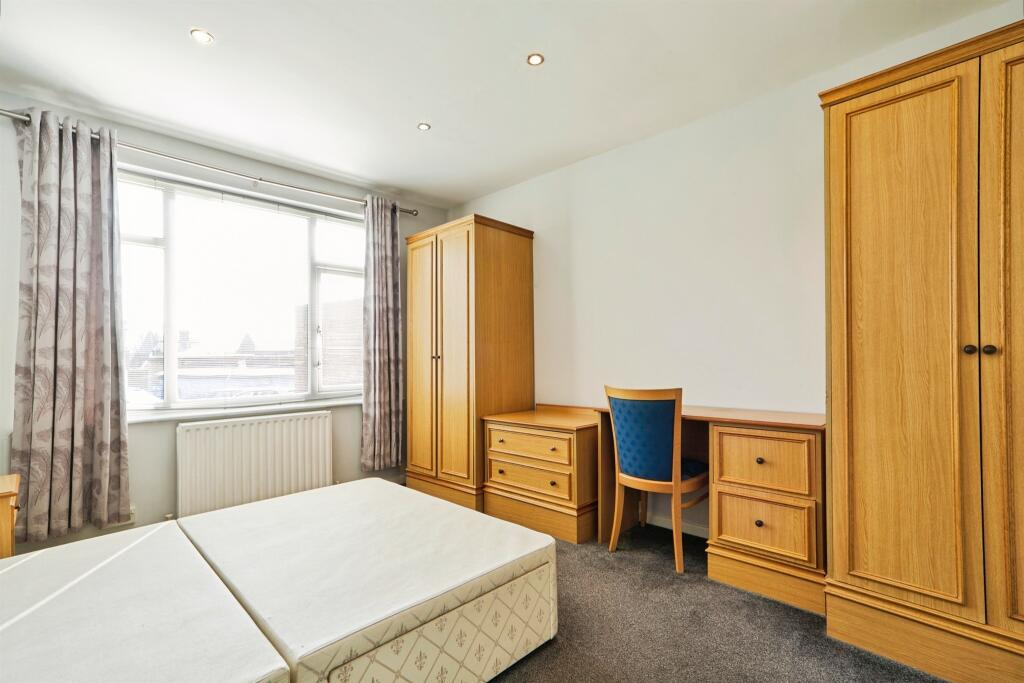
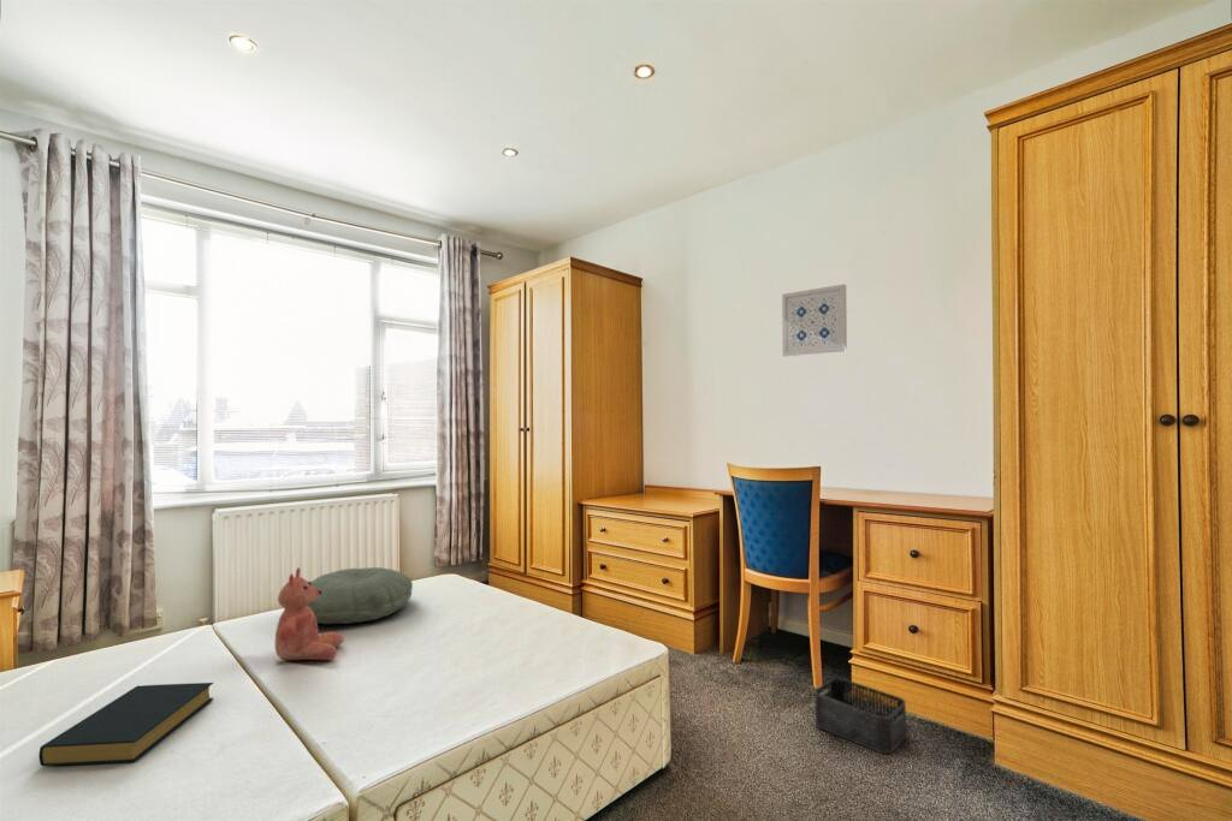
+ storage bin [815,677,907,755]
+ teddy bear [274,566,345,661]
+ wall art [781,282,848,358]
+ hardback book [37,682,214,767]
+ pillow [306,566,414,625]
